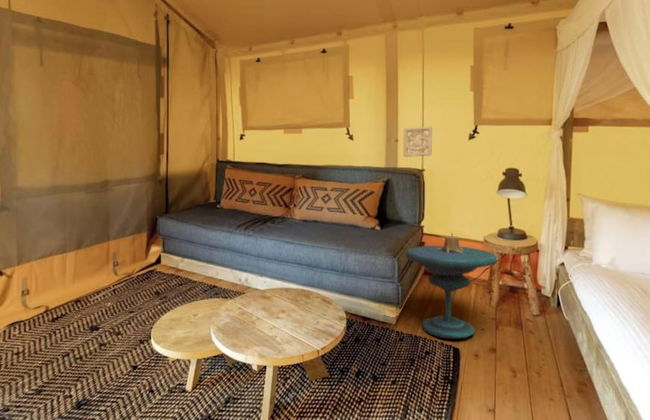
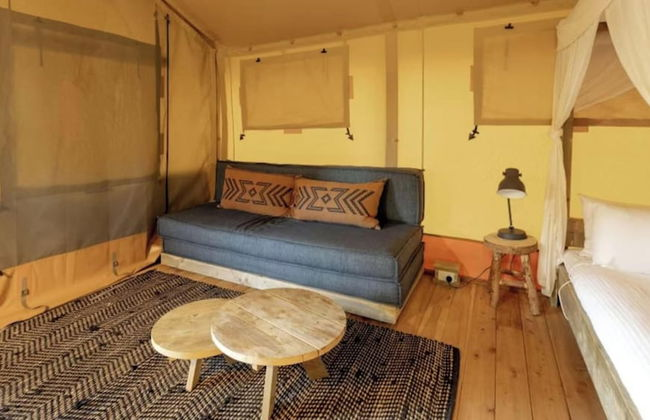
- side table [405,232,498,340]
- wall ornament [402,126,433,158]
